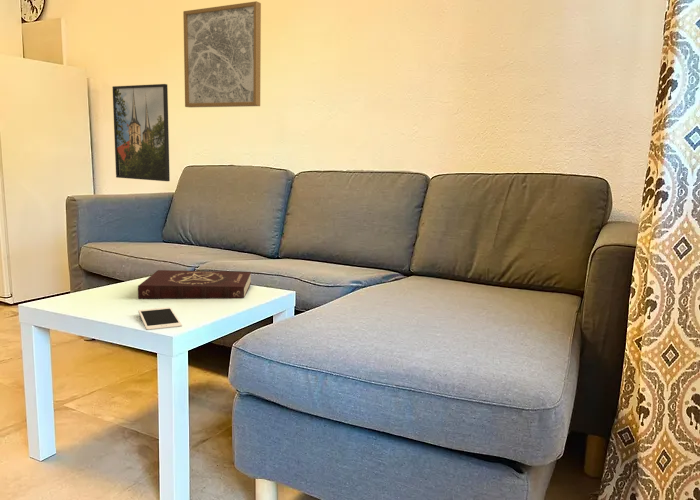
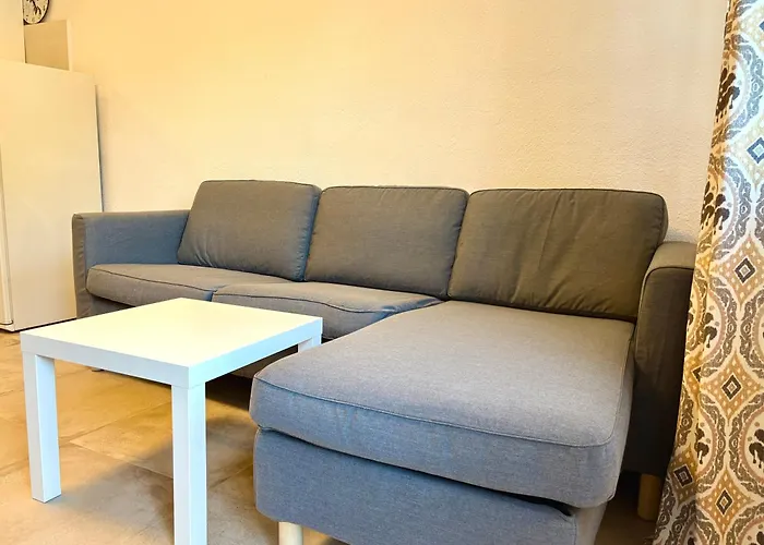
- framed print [111,83,171,182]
- book [137,269,252,300]
- cell phone [137,306,183,331]
- wall art [182,0,262,108]
